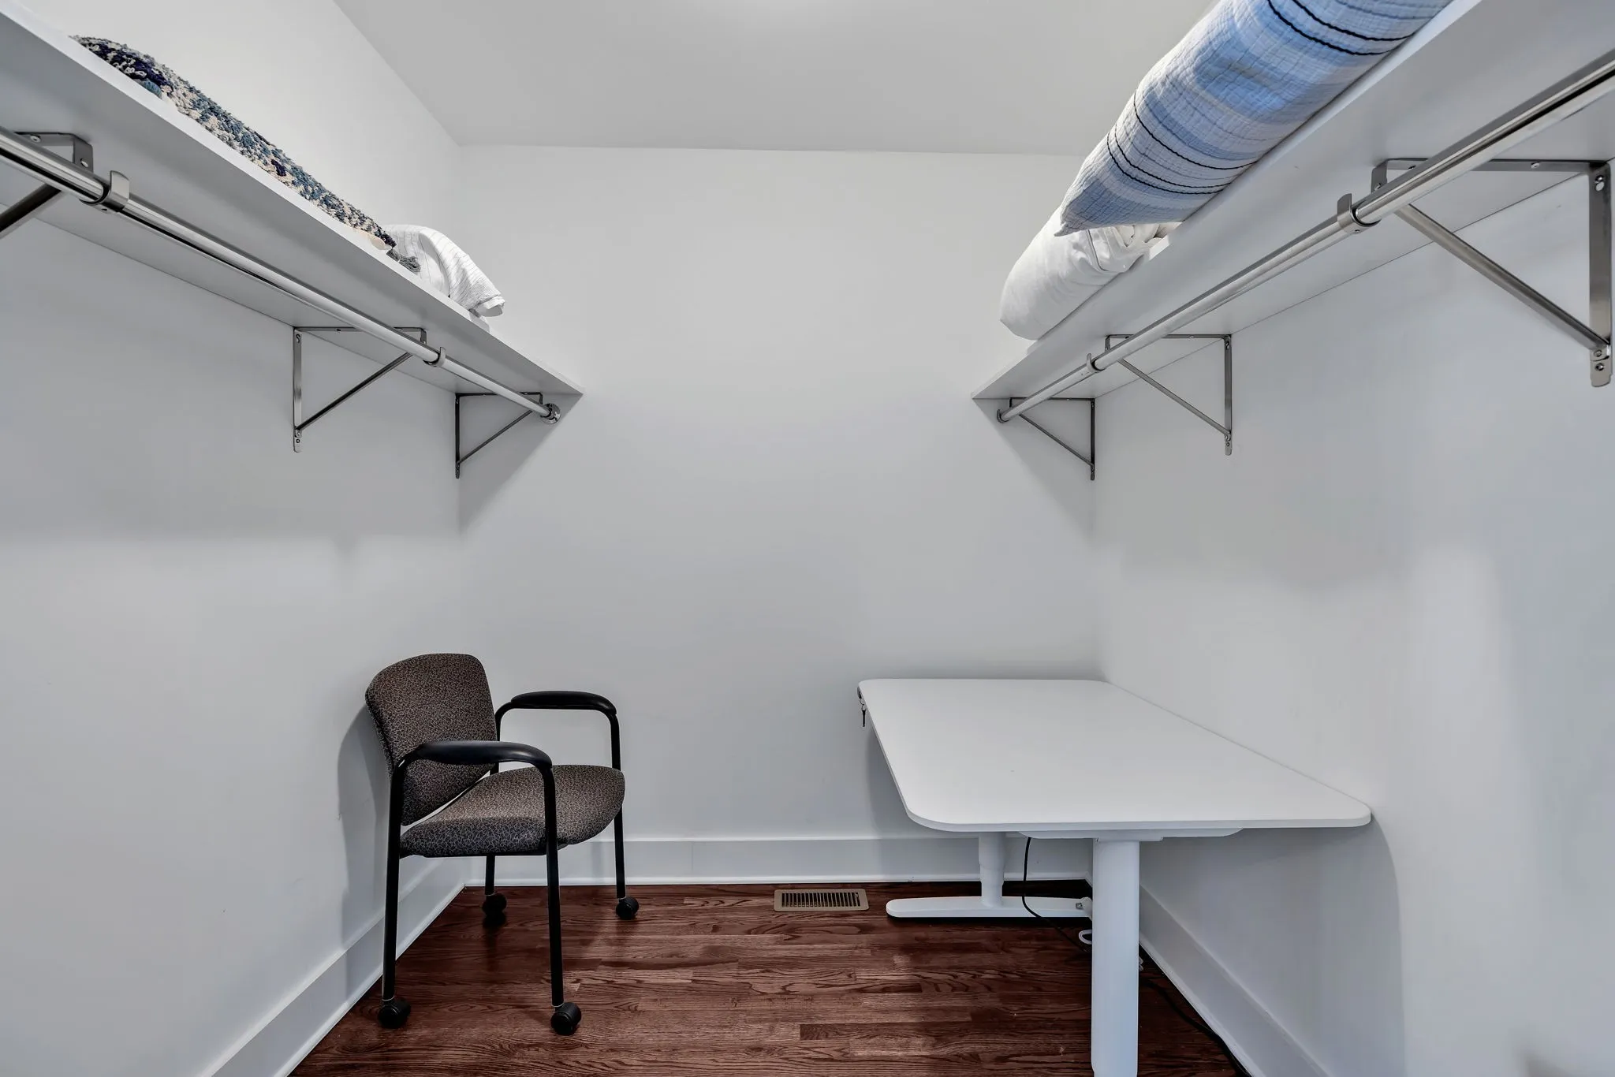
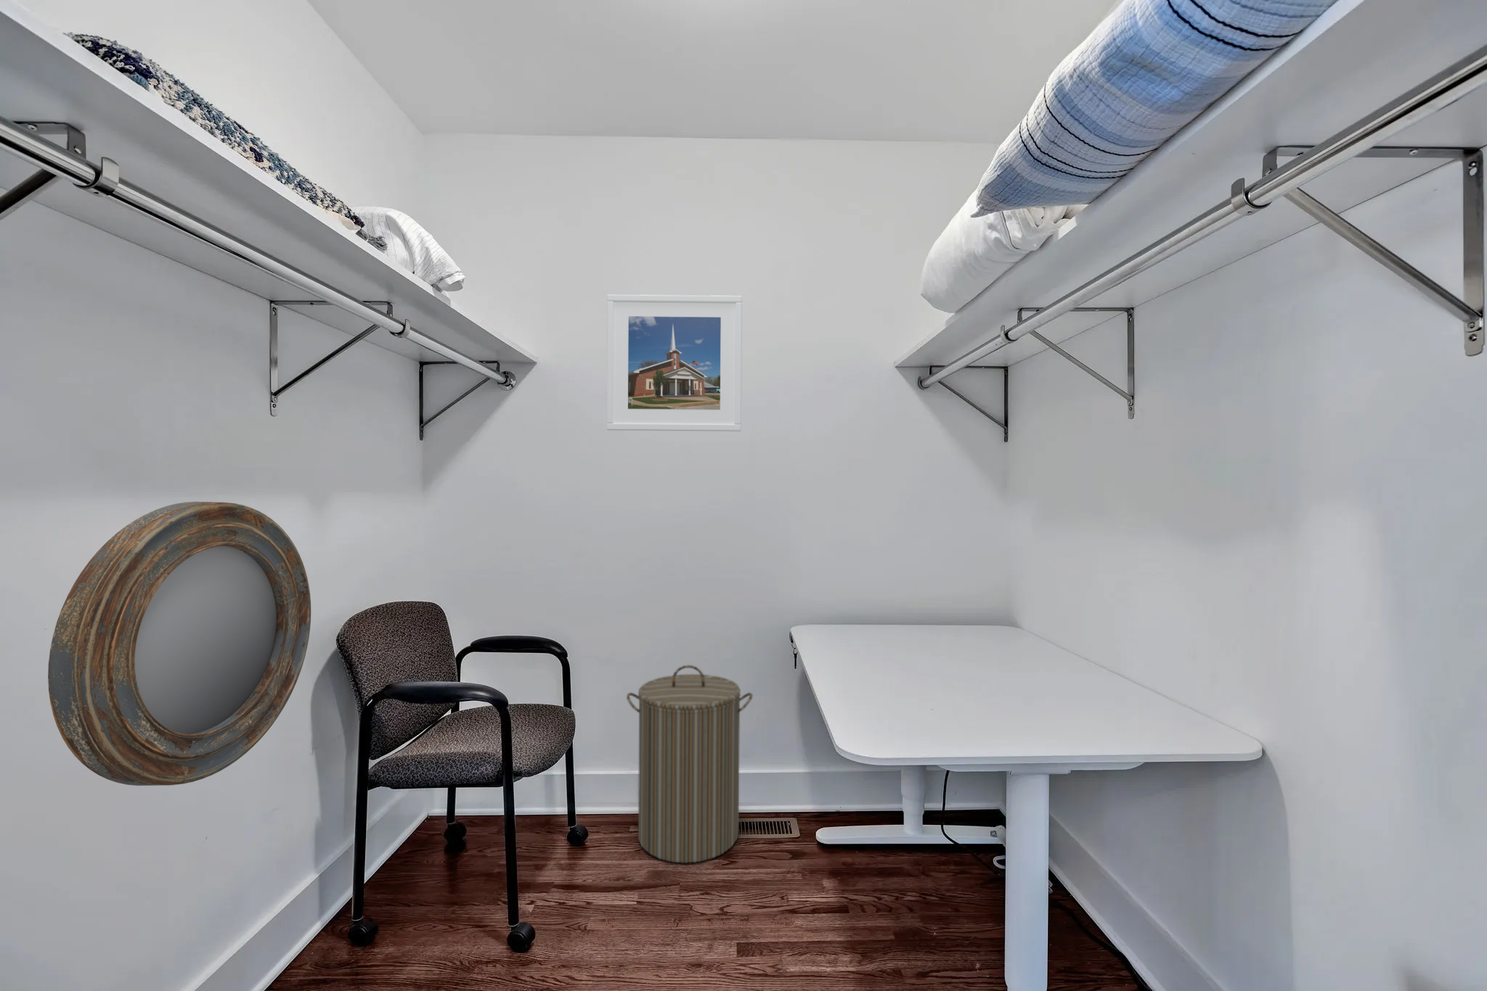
+ laundry hamper [626,665,753,864]
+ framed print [605,294,742,432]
+ home mirror [48,501,312,786]
